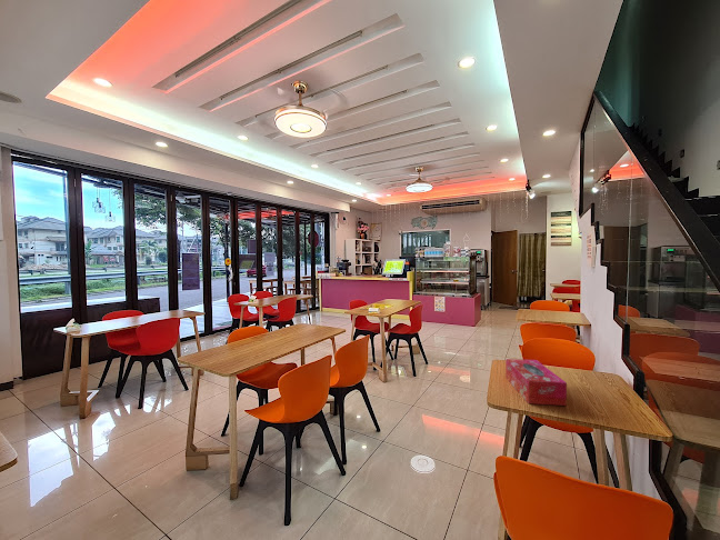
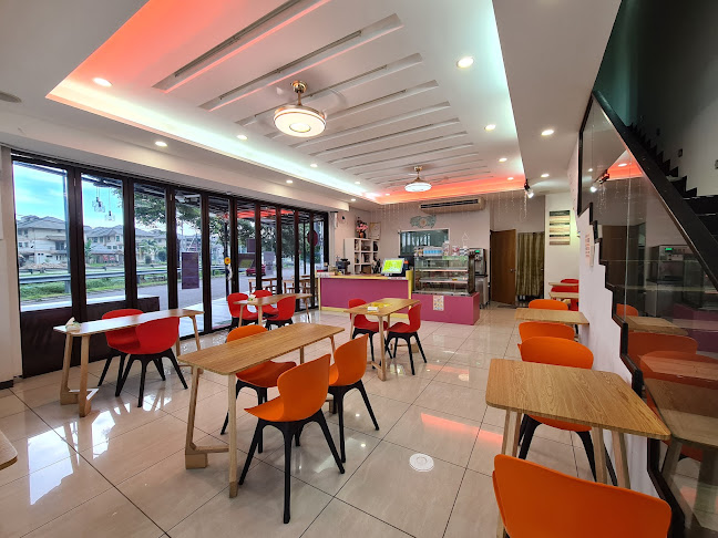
- tissue box [504,358,568,407]
